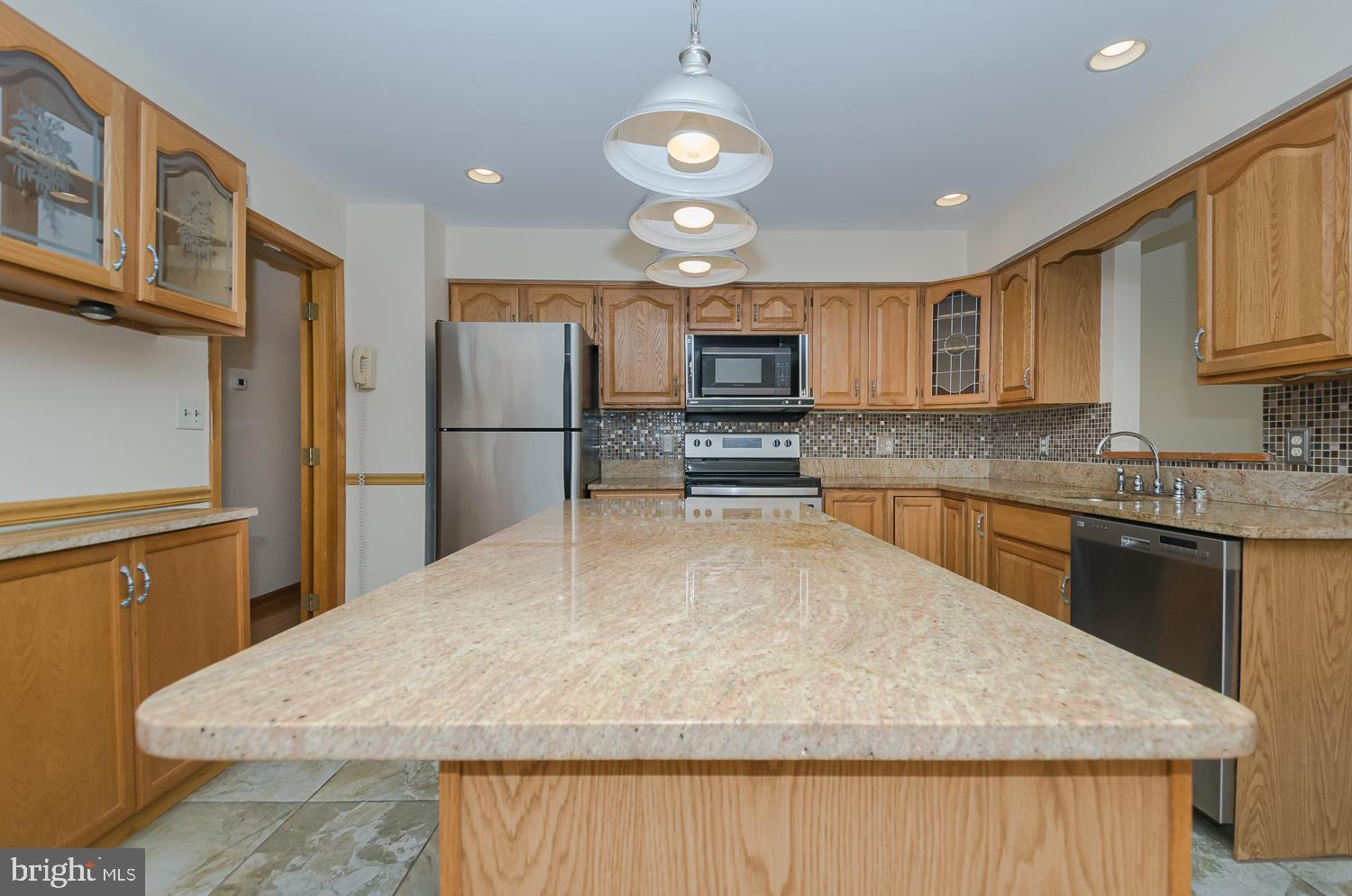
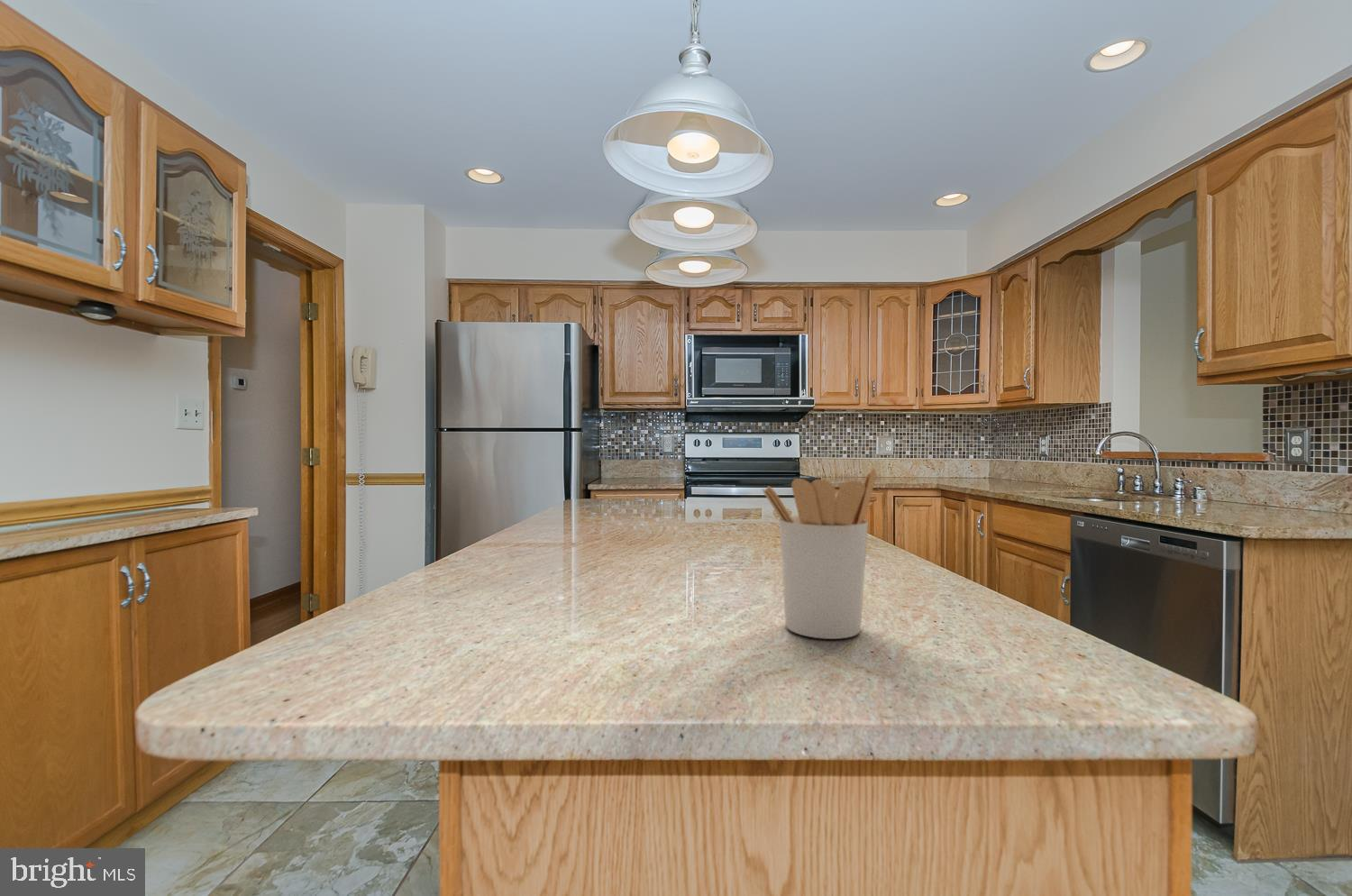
+ utensil holder [761,467,877,640]
